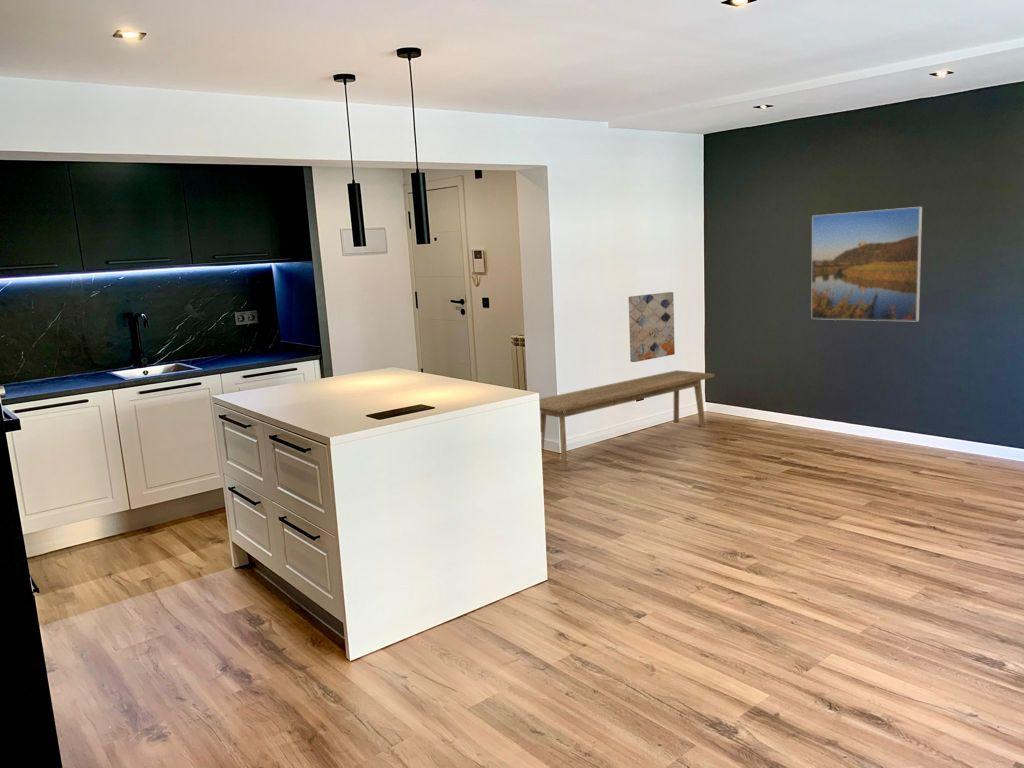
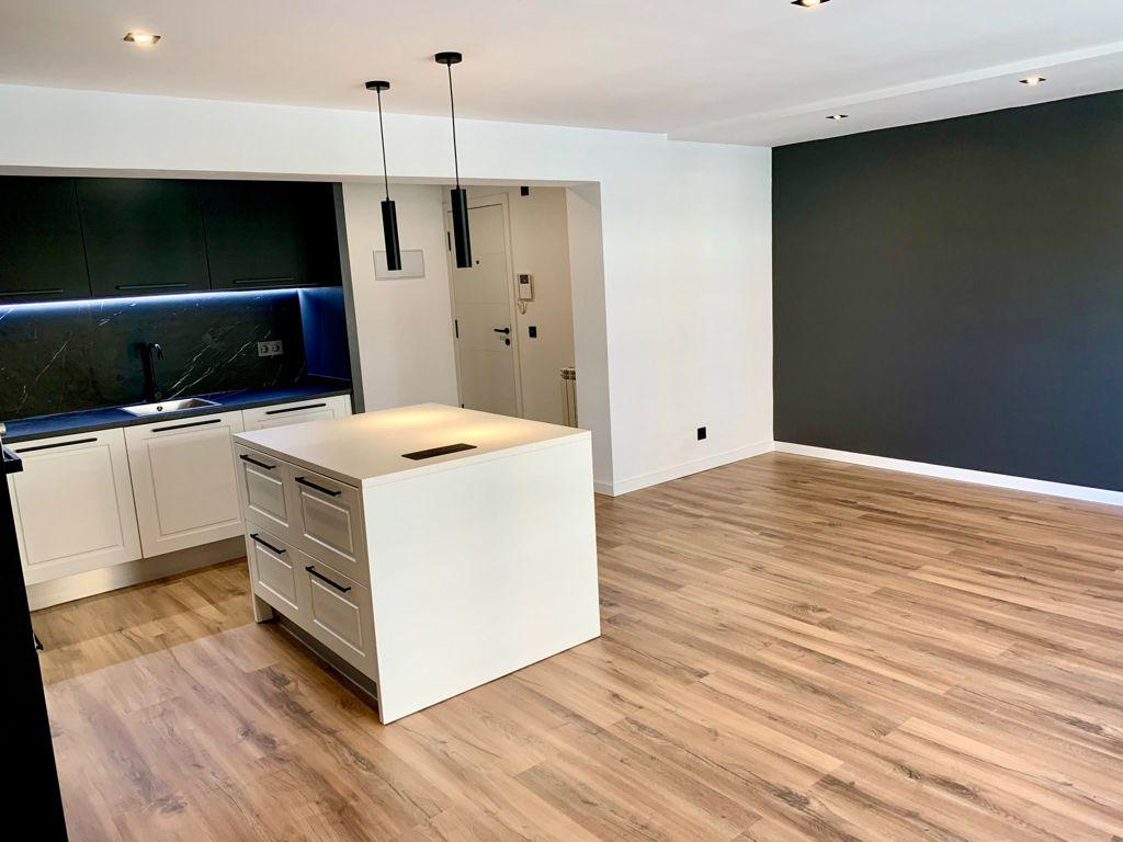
- wall art [628,291,676,363]
- bench [539,369,716,470]
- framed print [810,206,923,322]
